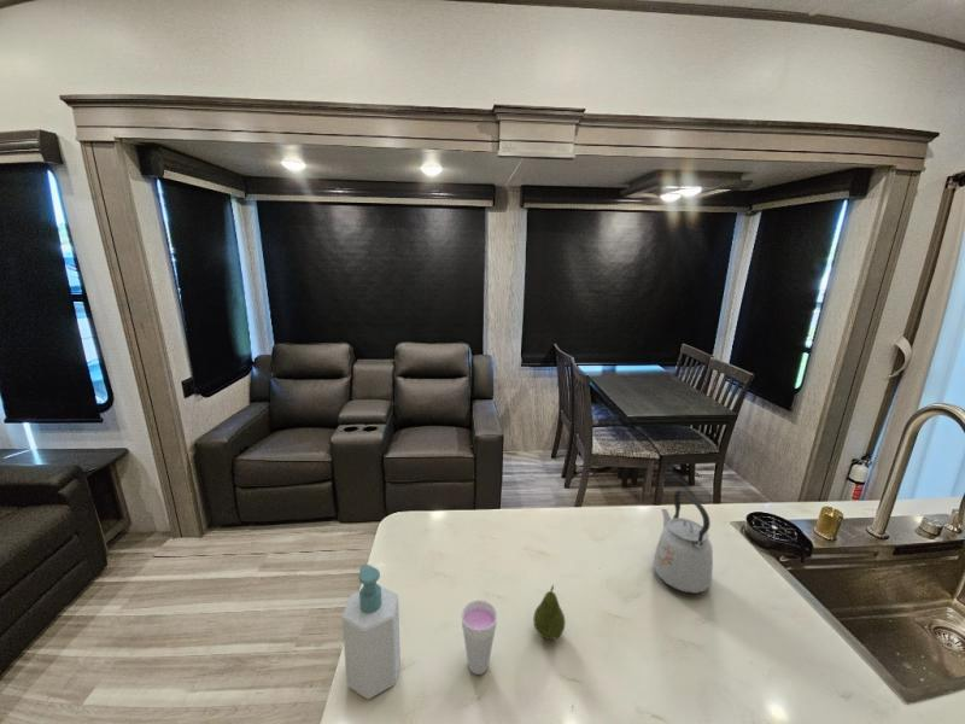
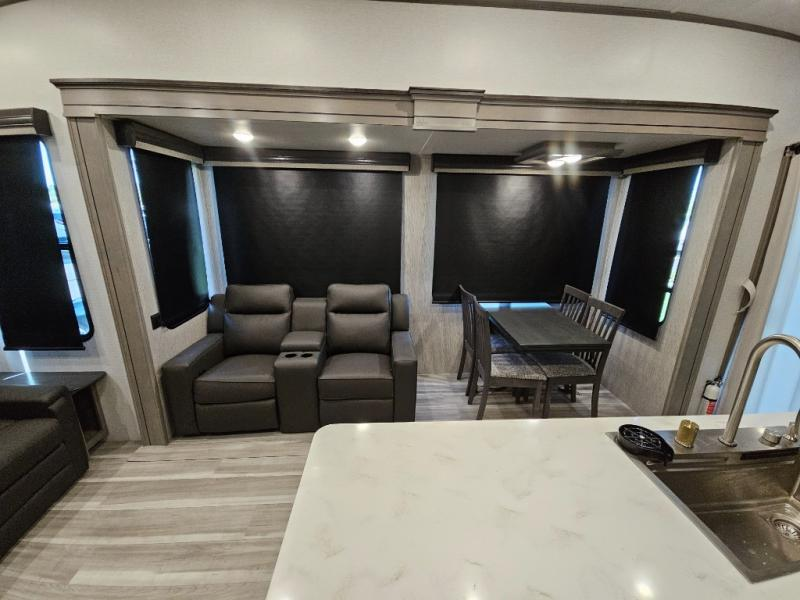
- soap bottle [341,564,402,700]
- cup [460,599,498,676]
- kettle [651,489,714,595]
- fruit [532,584,566,641]
